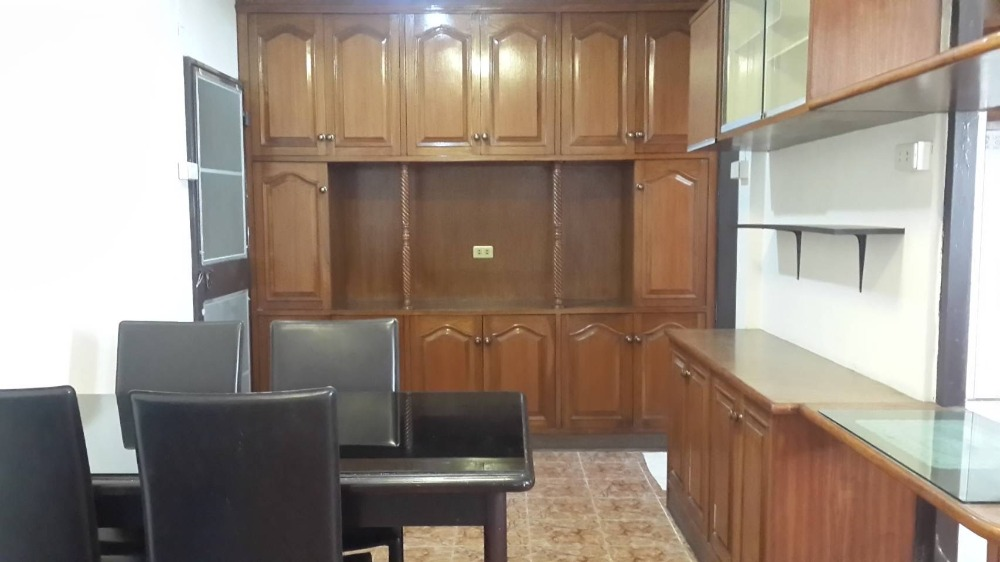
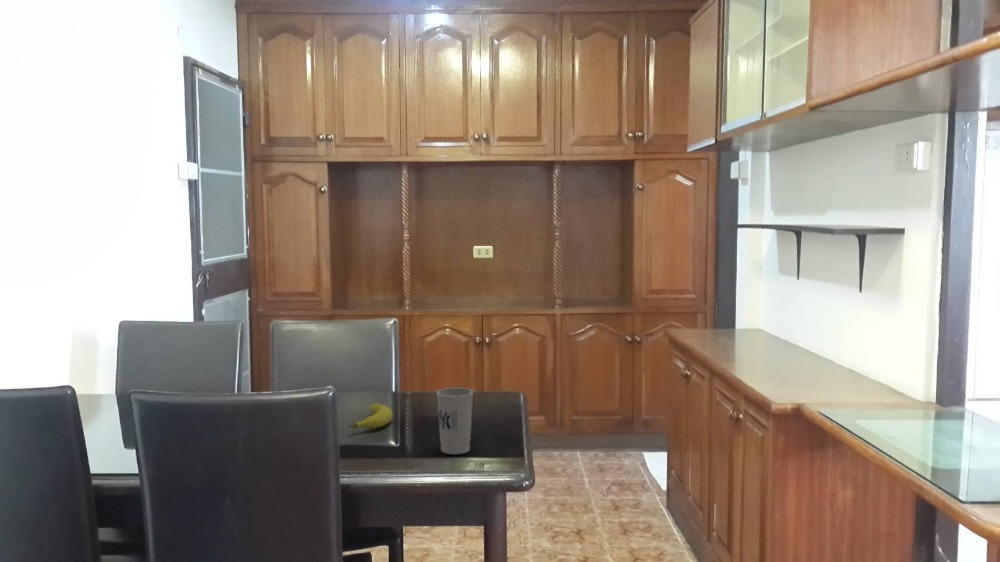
+ fruit [347,403,394,430]
+ cup [436,387,474,455]
